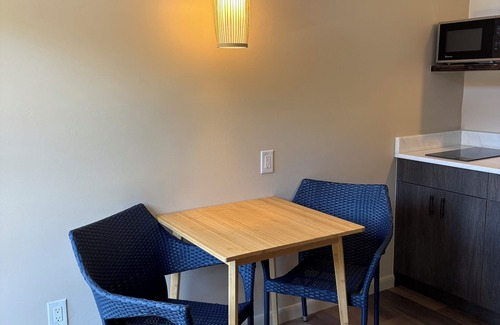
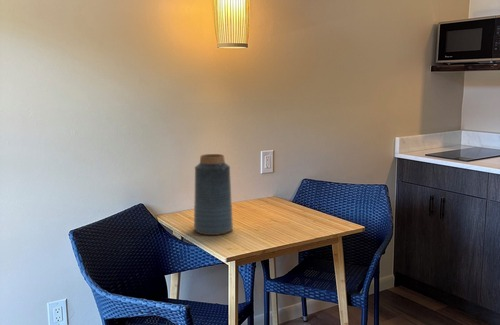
+ vase [193,153,234,236]
